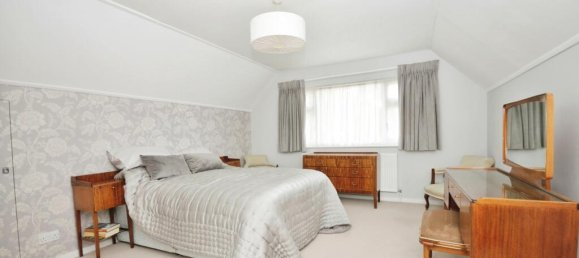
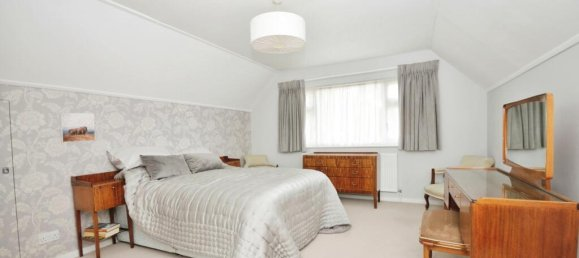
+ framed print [59,112,96,143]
